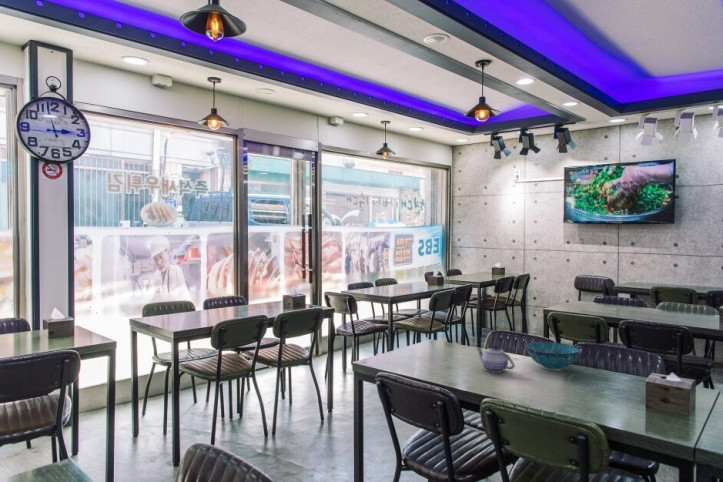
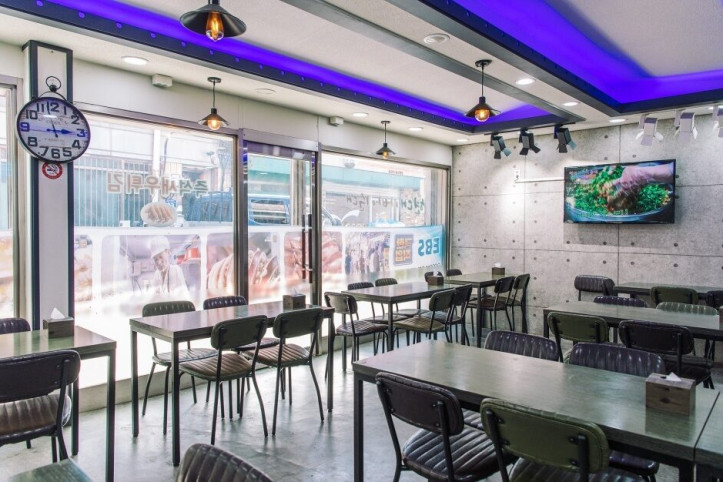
- teapot [475,344,516,374]
- bowl [525,341,581,372]
